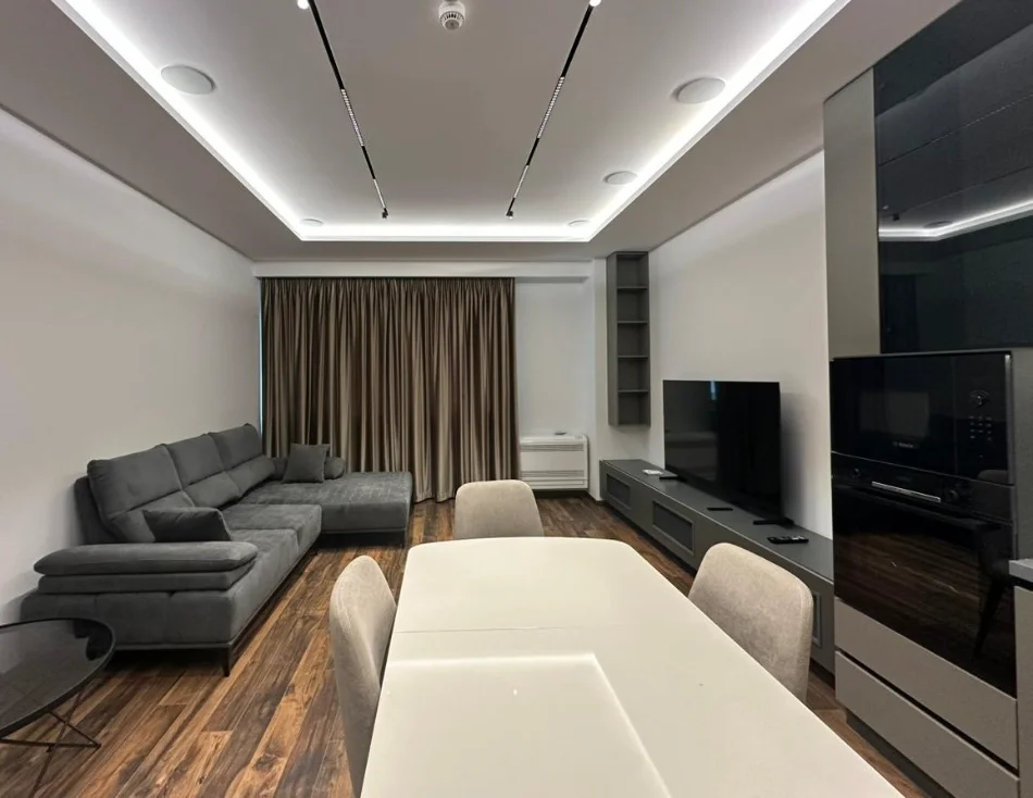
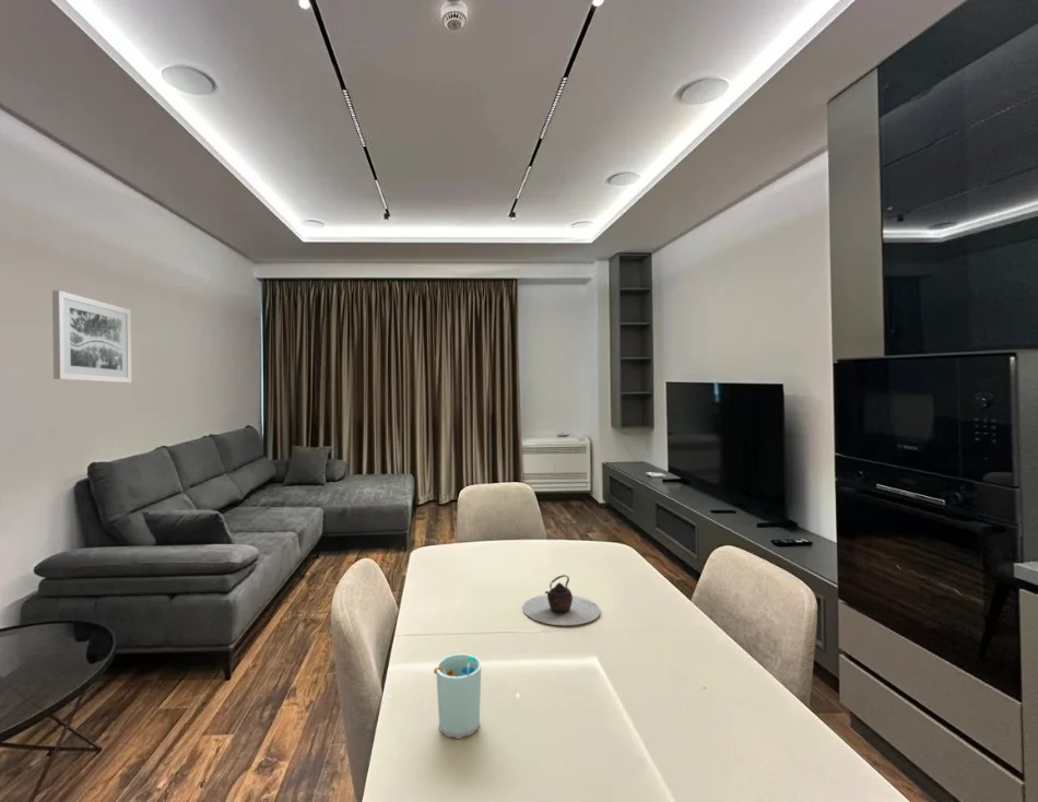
+ cup [433,653,482,740]
+ teapot [521,574,601,626]
+ wall art [51,290,133,384]
